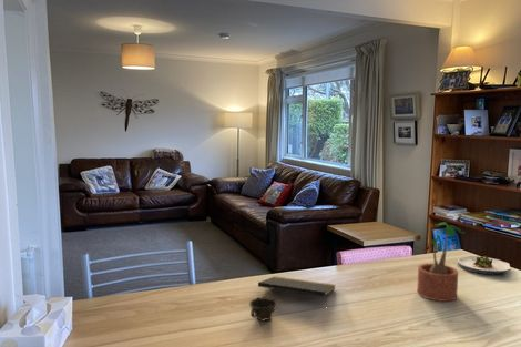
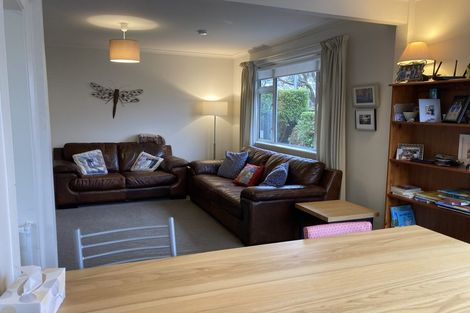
- salad plate [457,255,511,275]
- cup [248,296,279,322]
- notepad [257,275,337,306]
- potted plant [416,222,467,303]
